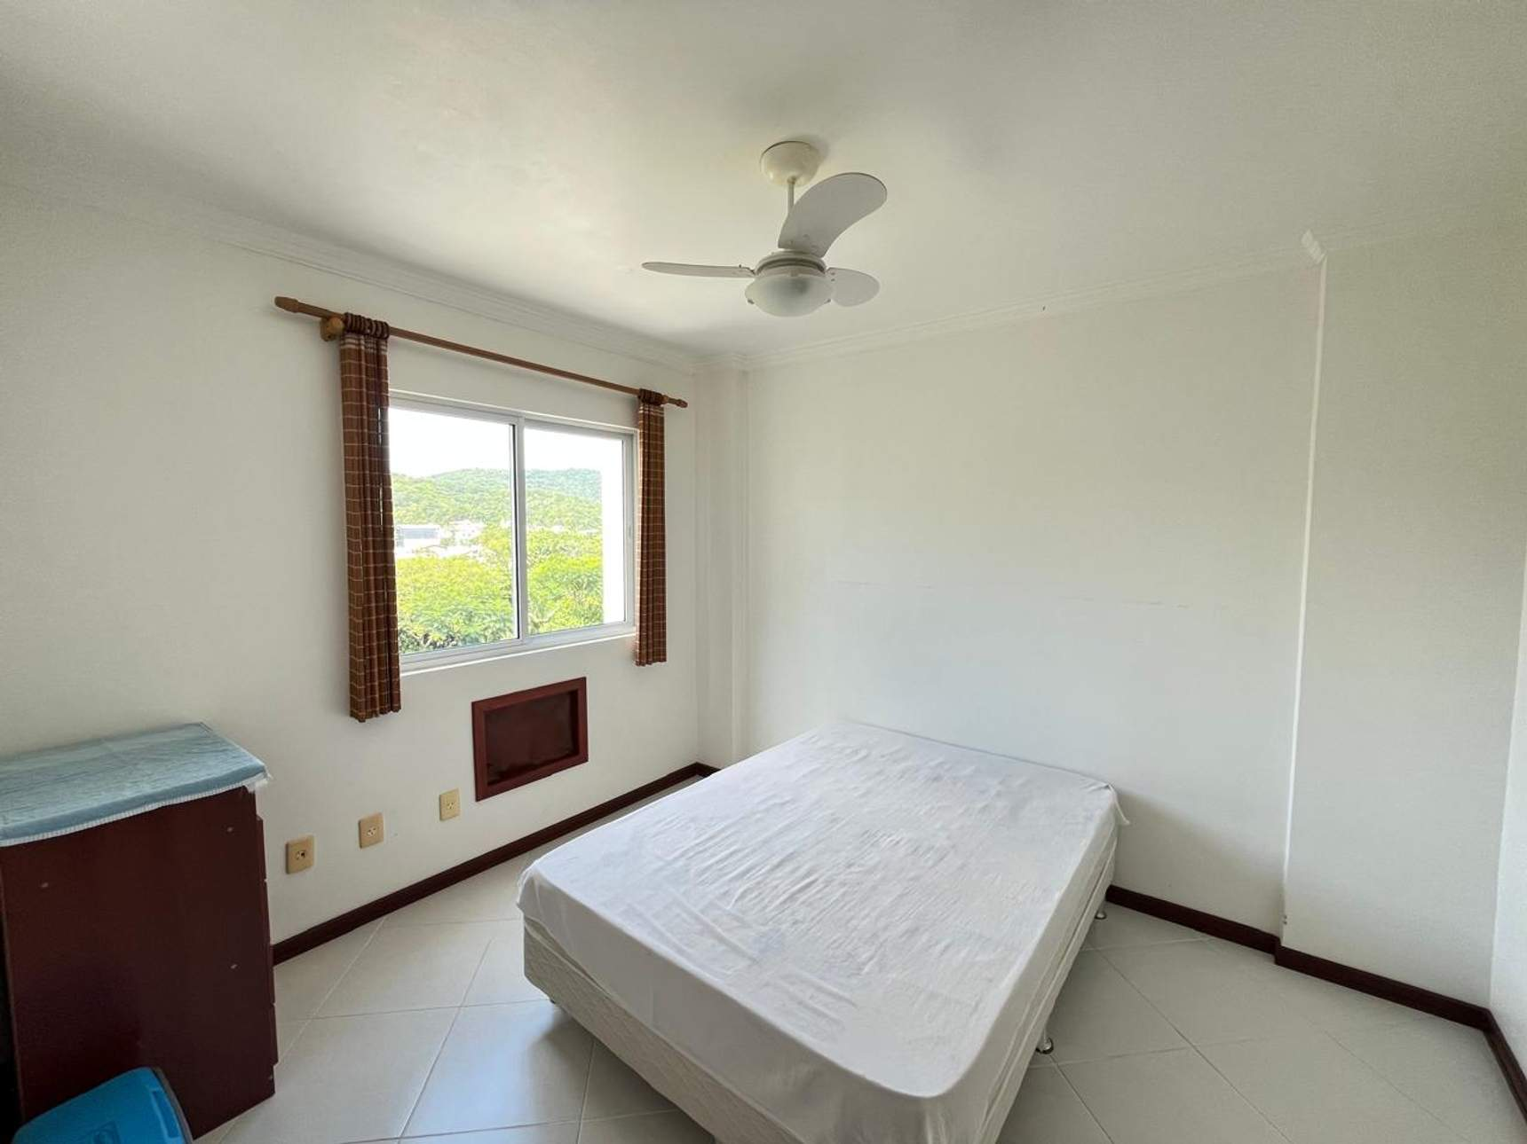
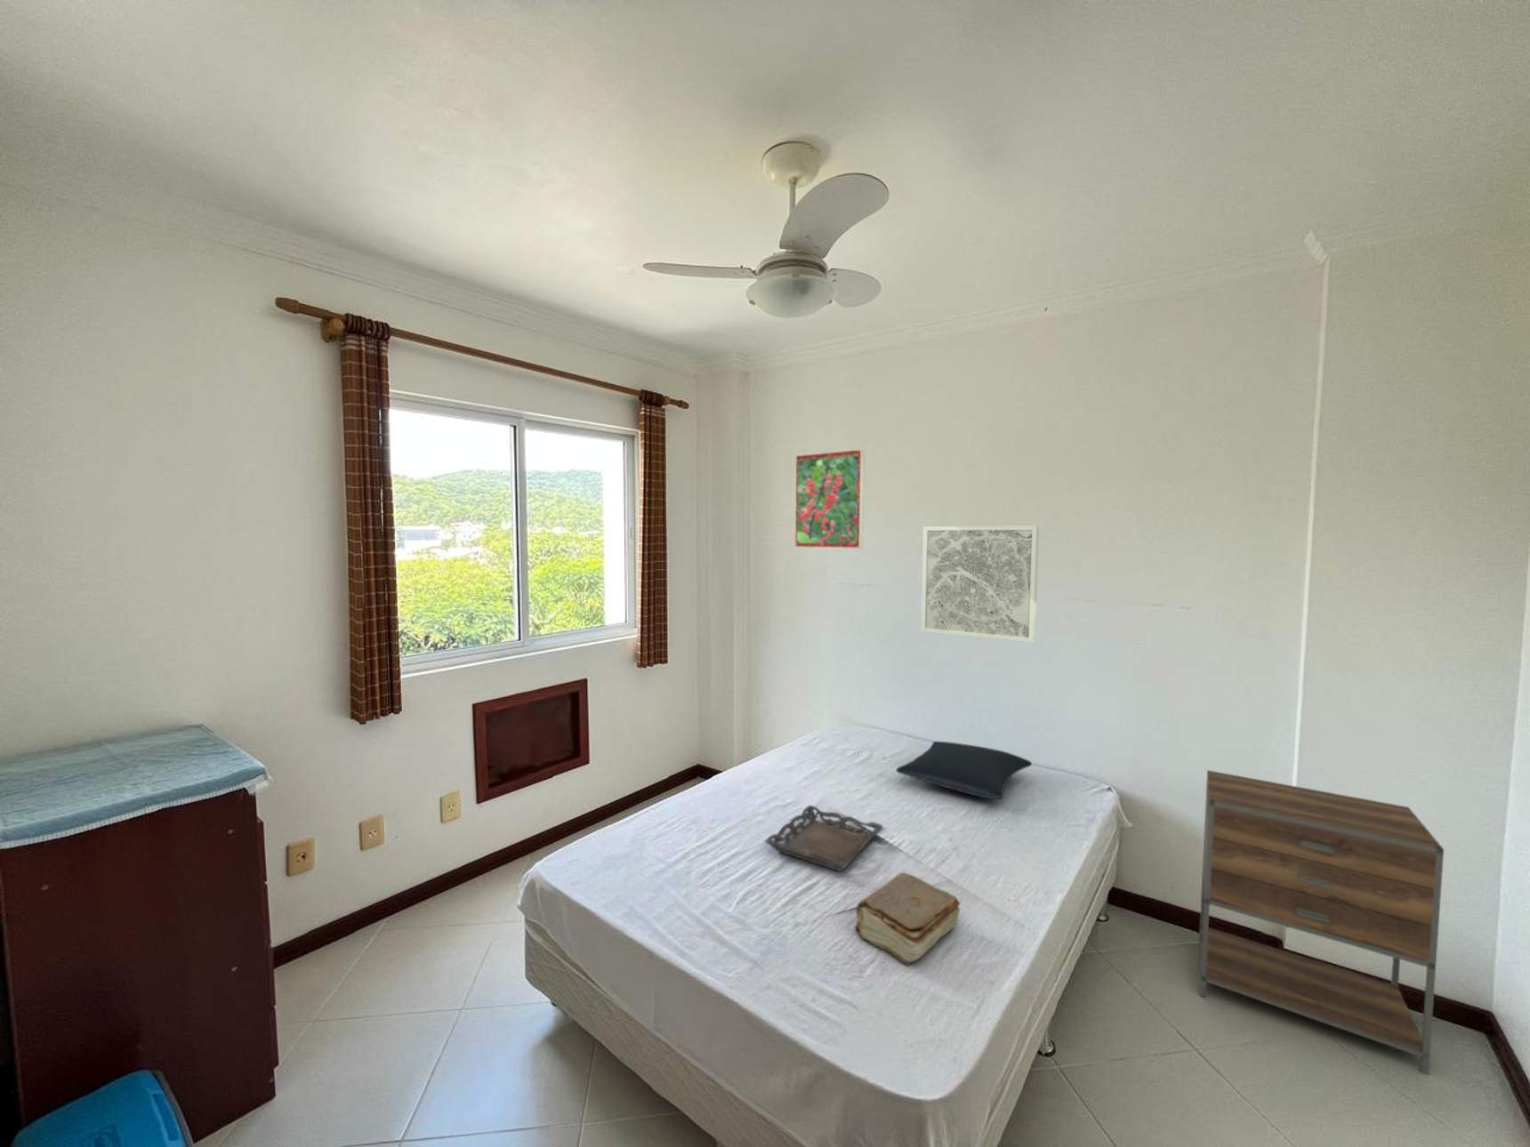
+ nightstand [1199,769,1444,1077]
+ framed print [794,448,865,549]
+ book [854,872,960,966]
+ wall art [919,524,1040,643]
+ pillow [895,741,1032,799]
+ tray [764,805,883,872]
